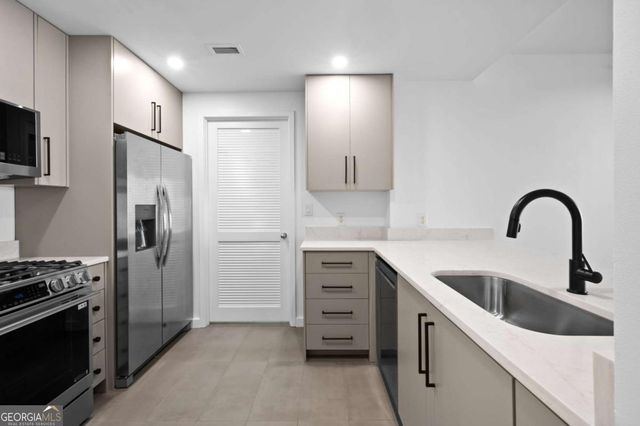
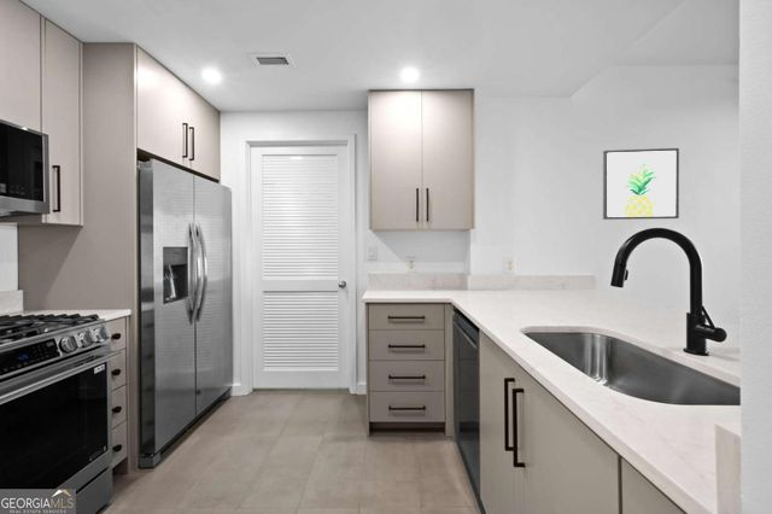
+ wall art [602,147,680,221]
